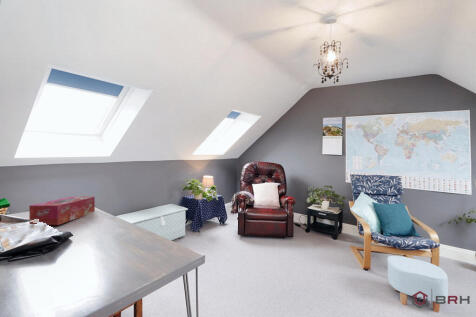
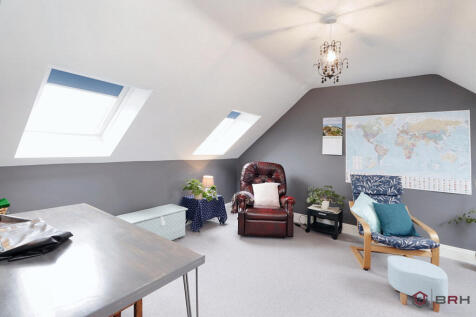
- tissue box [28,196,96,226]
